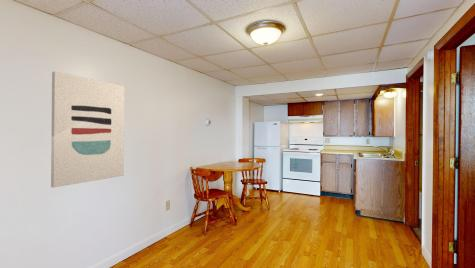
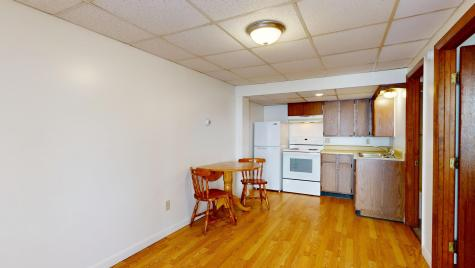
- wall art [50,71,125,189]
